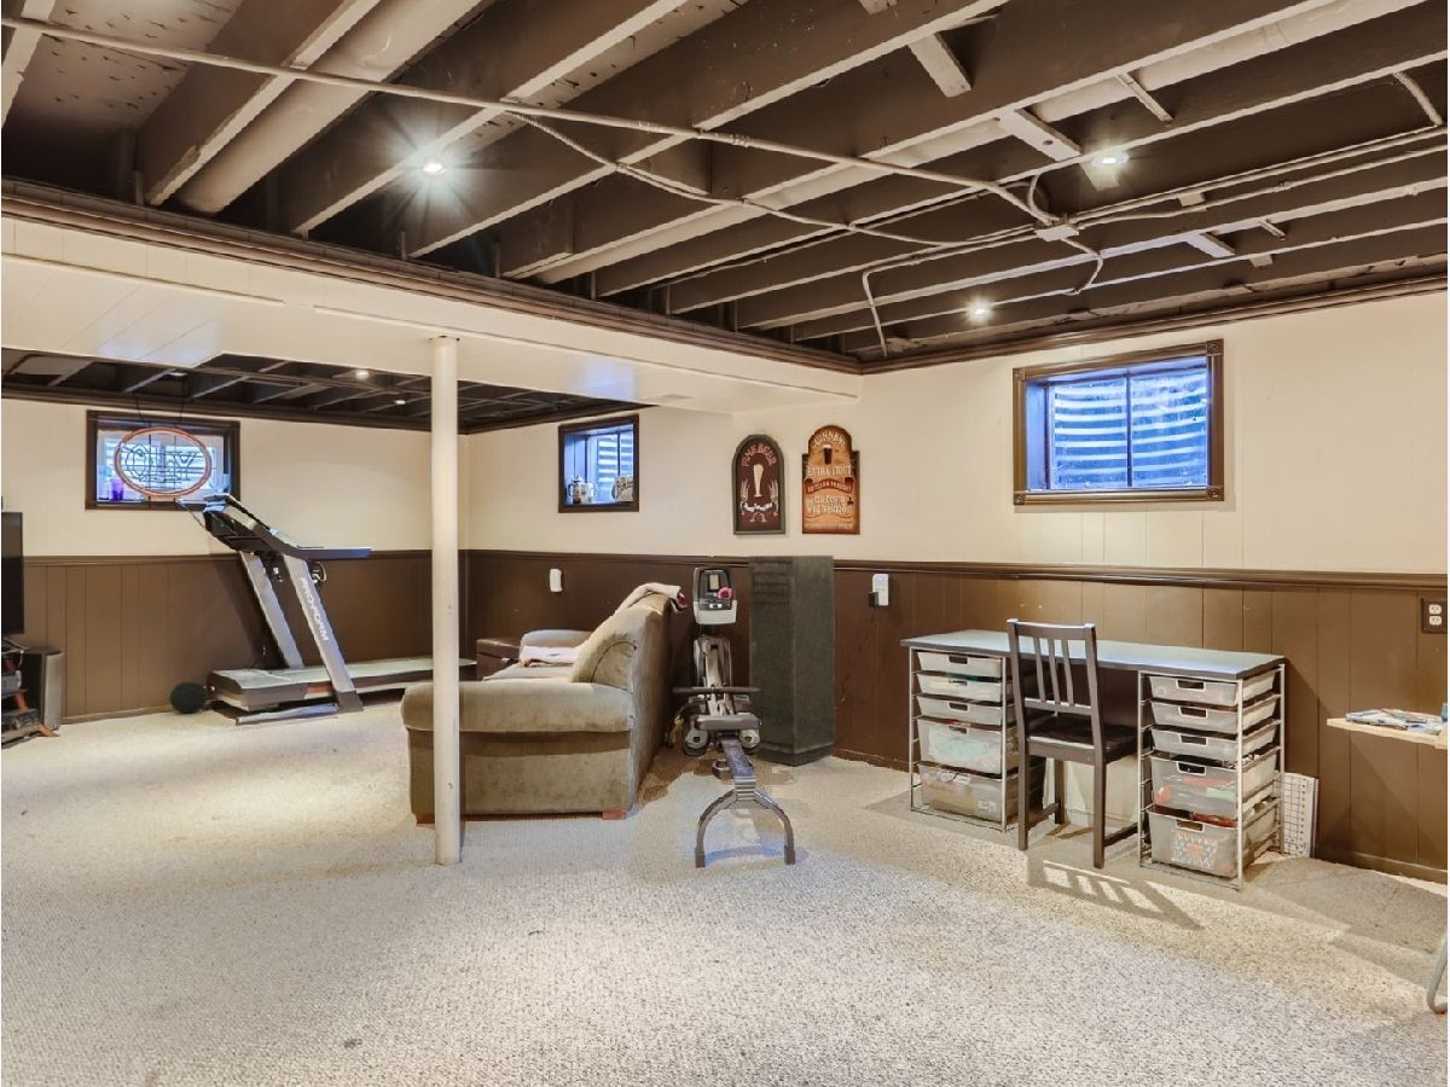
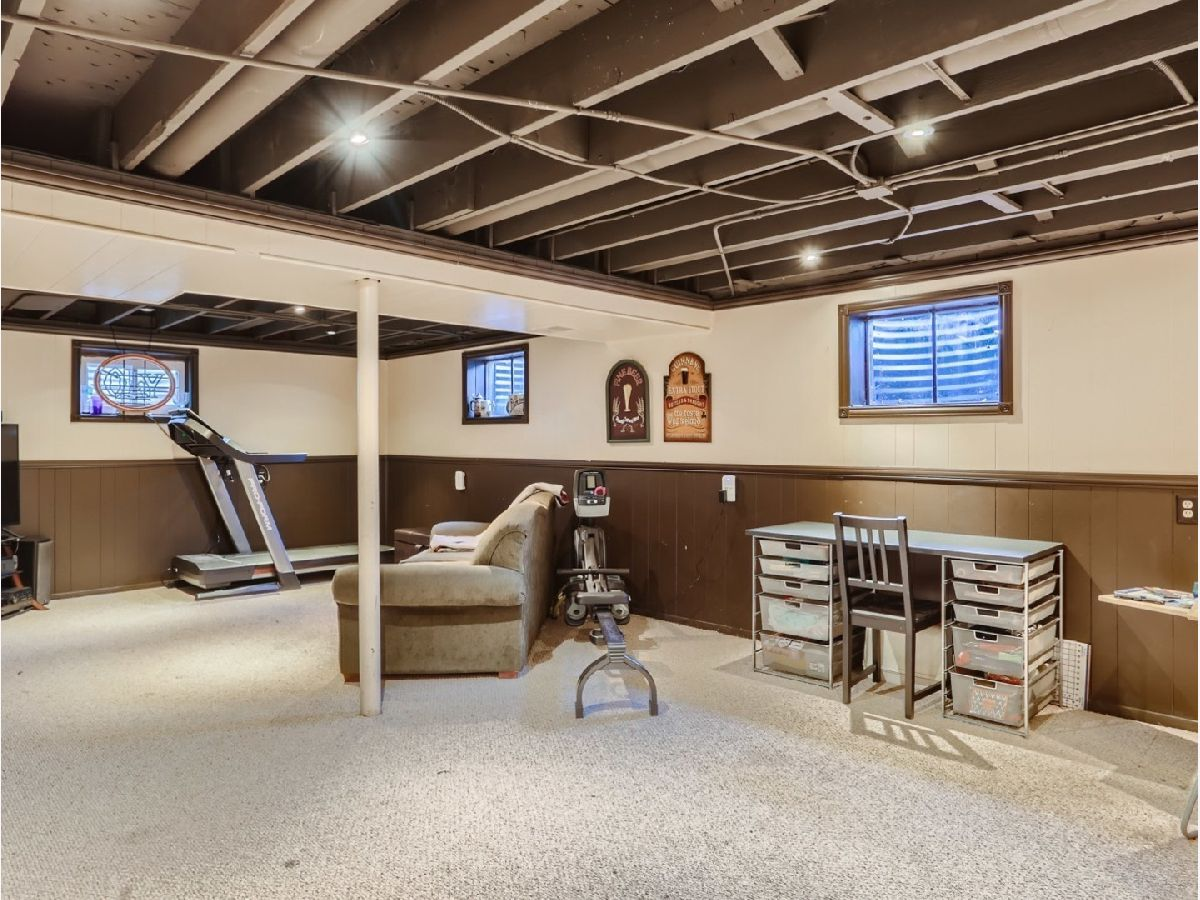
- ball [168,680,209,715]
- storage cabinet [748,554,836,767]
